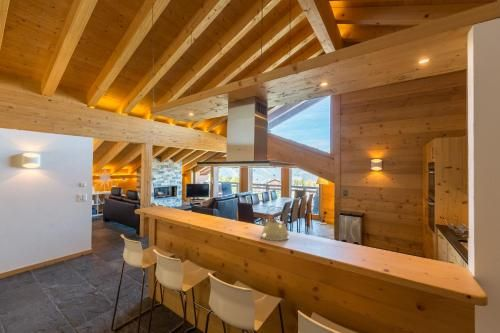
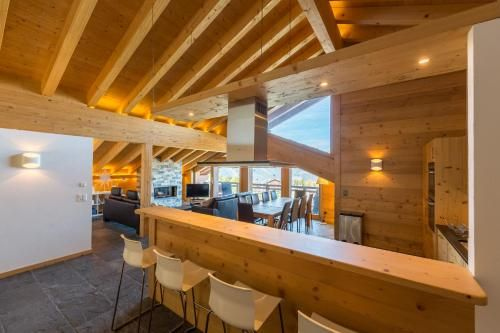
- kettle [259,204,290,242]
